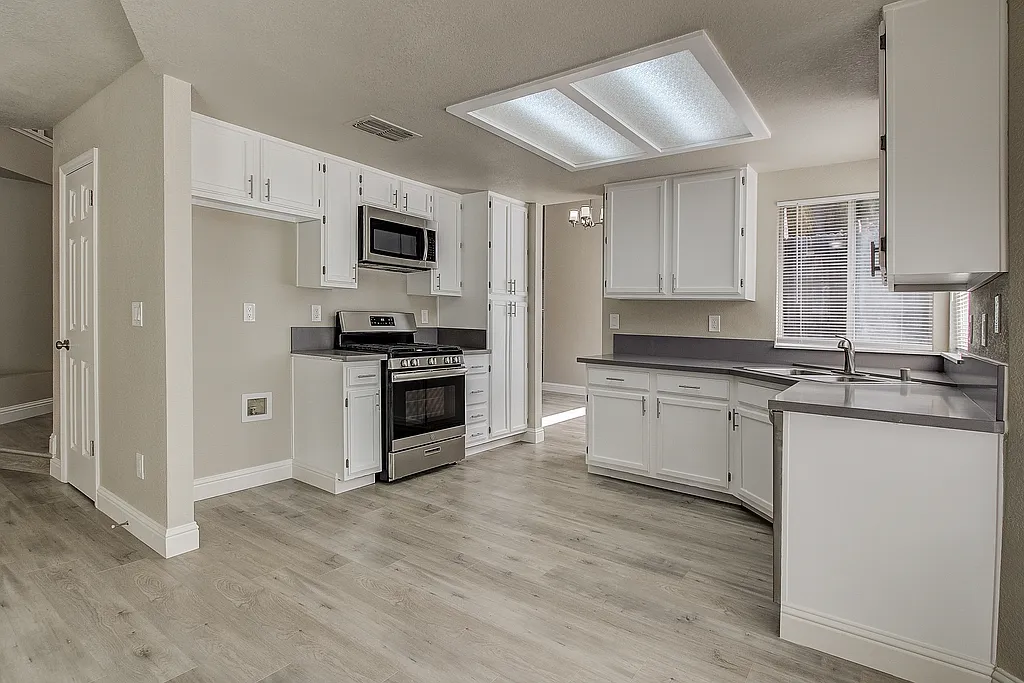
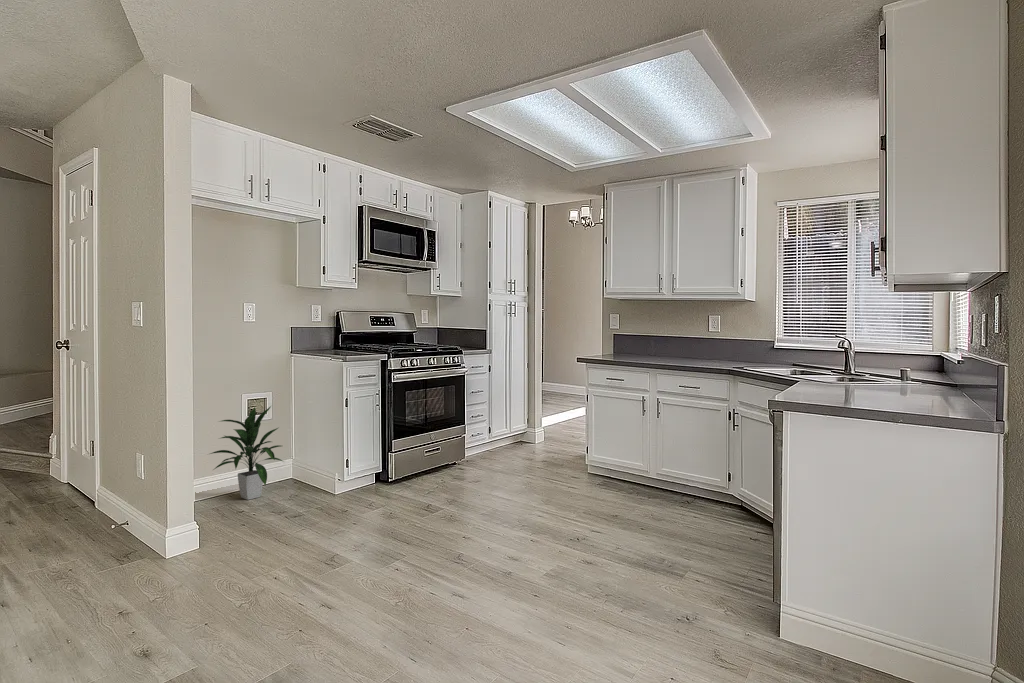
+ indoor plant [206,404,285,501]
